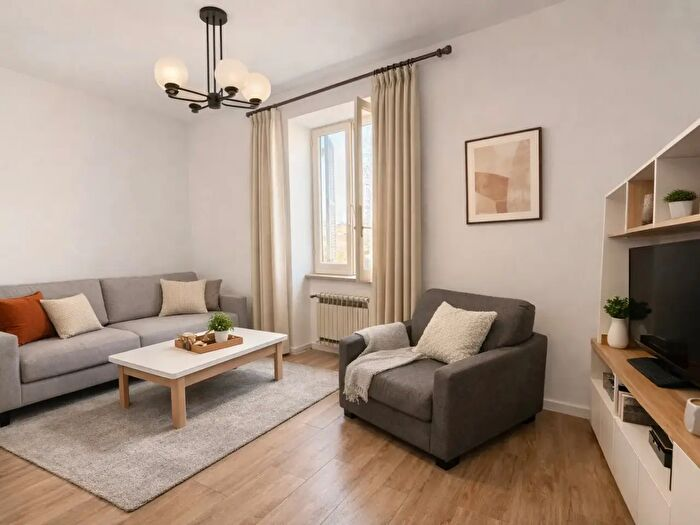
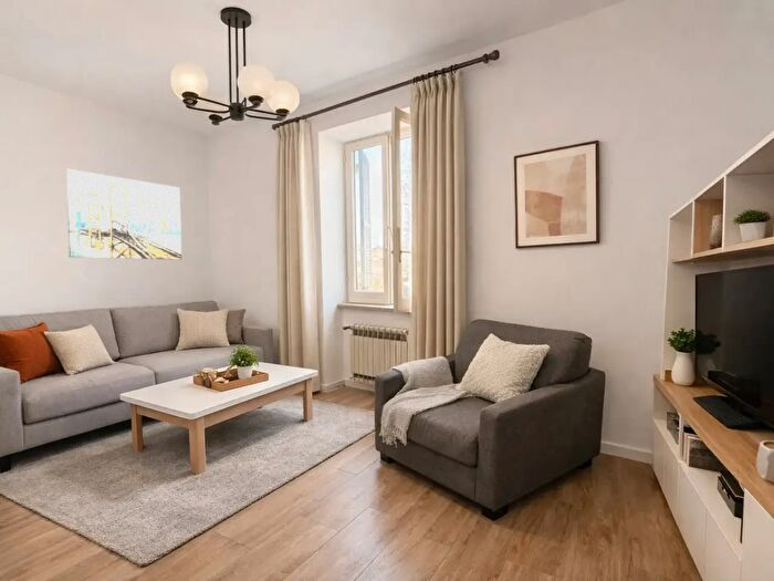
+ wall art [65,168,182,261]
